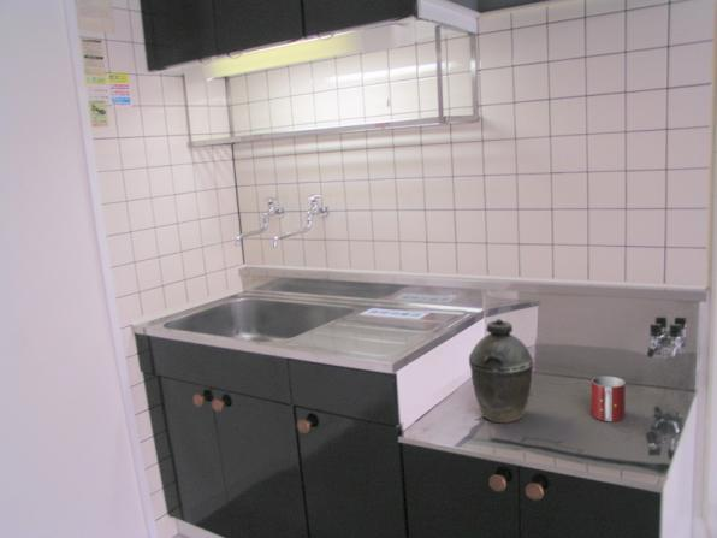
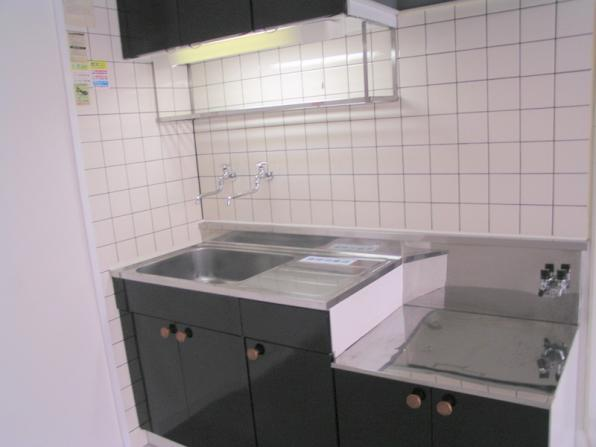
- mug [591,374,627,422]
- kettle [468,318,534,425]
